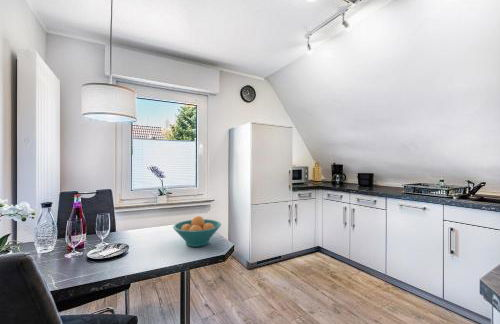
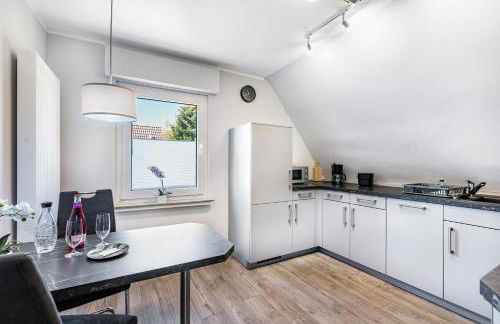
- fruit bowl [172,215,222,248]
